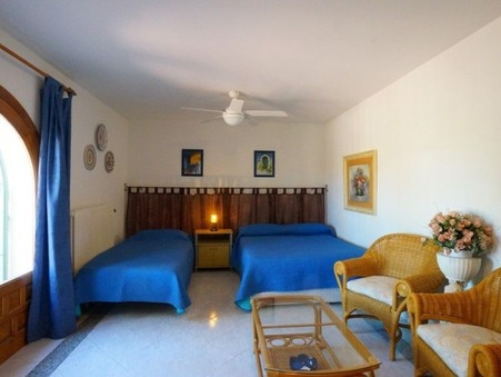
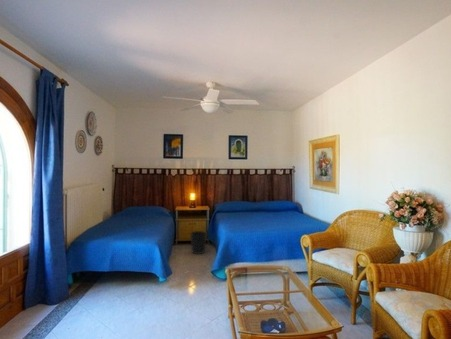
+ wastebasket [189,230,208,255]
